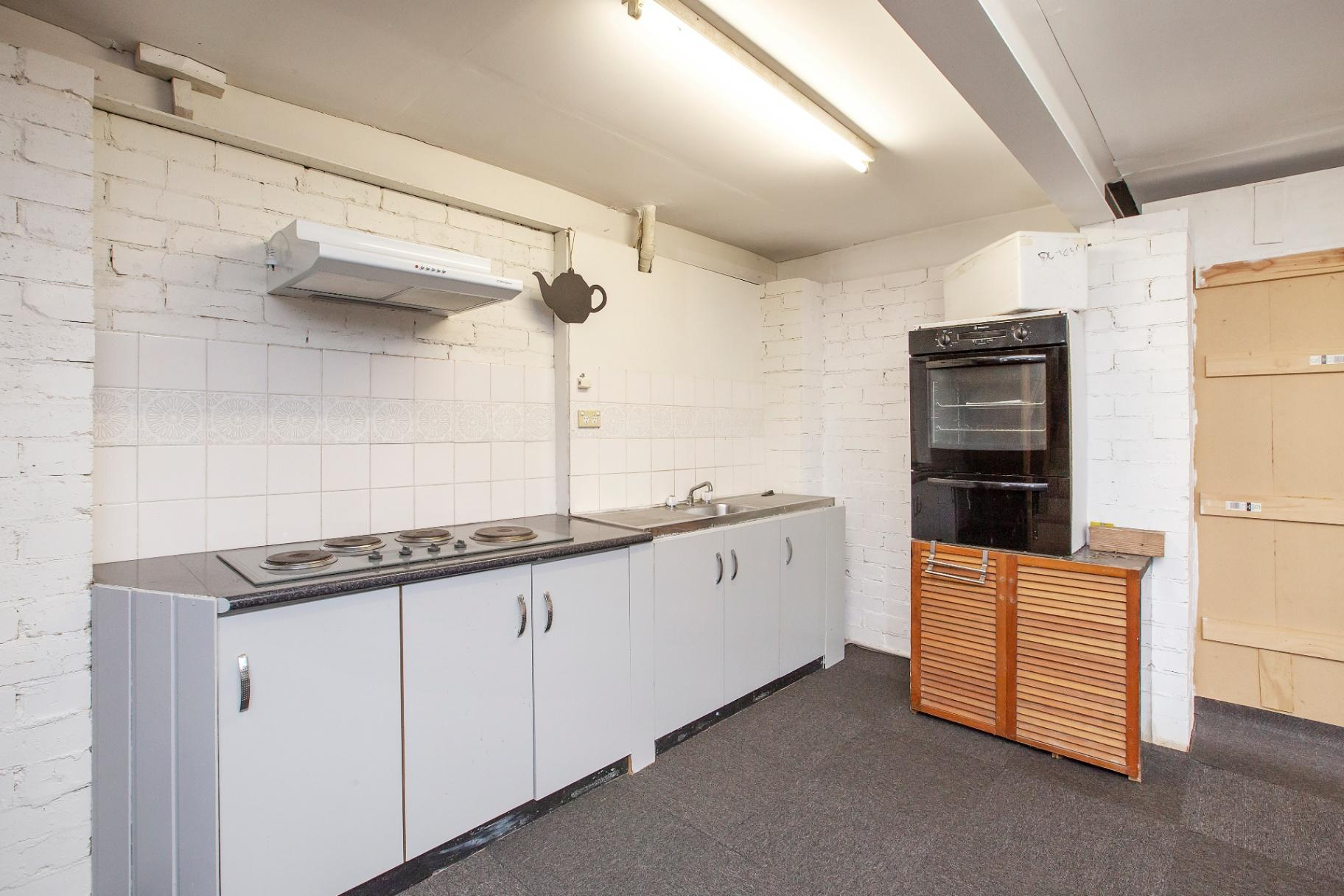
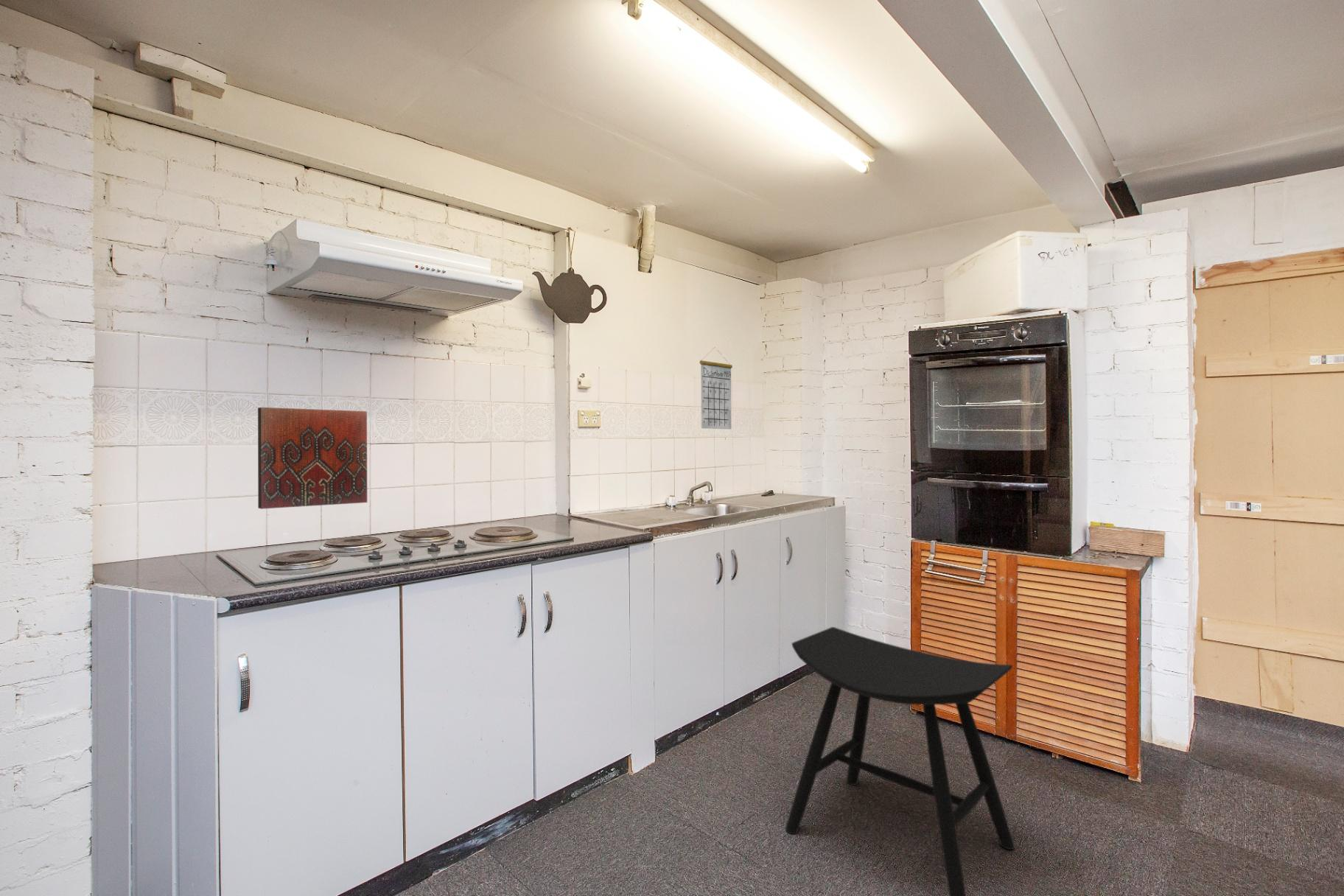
+ stool [785,626,1015,896]
+ calendar [699,347,733,430]
+ decorative tile [257,407,368,510]
